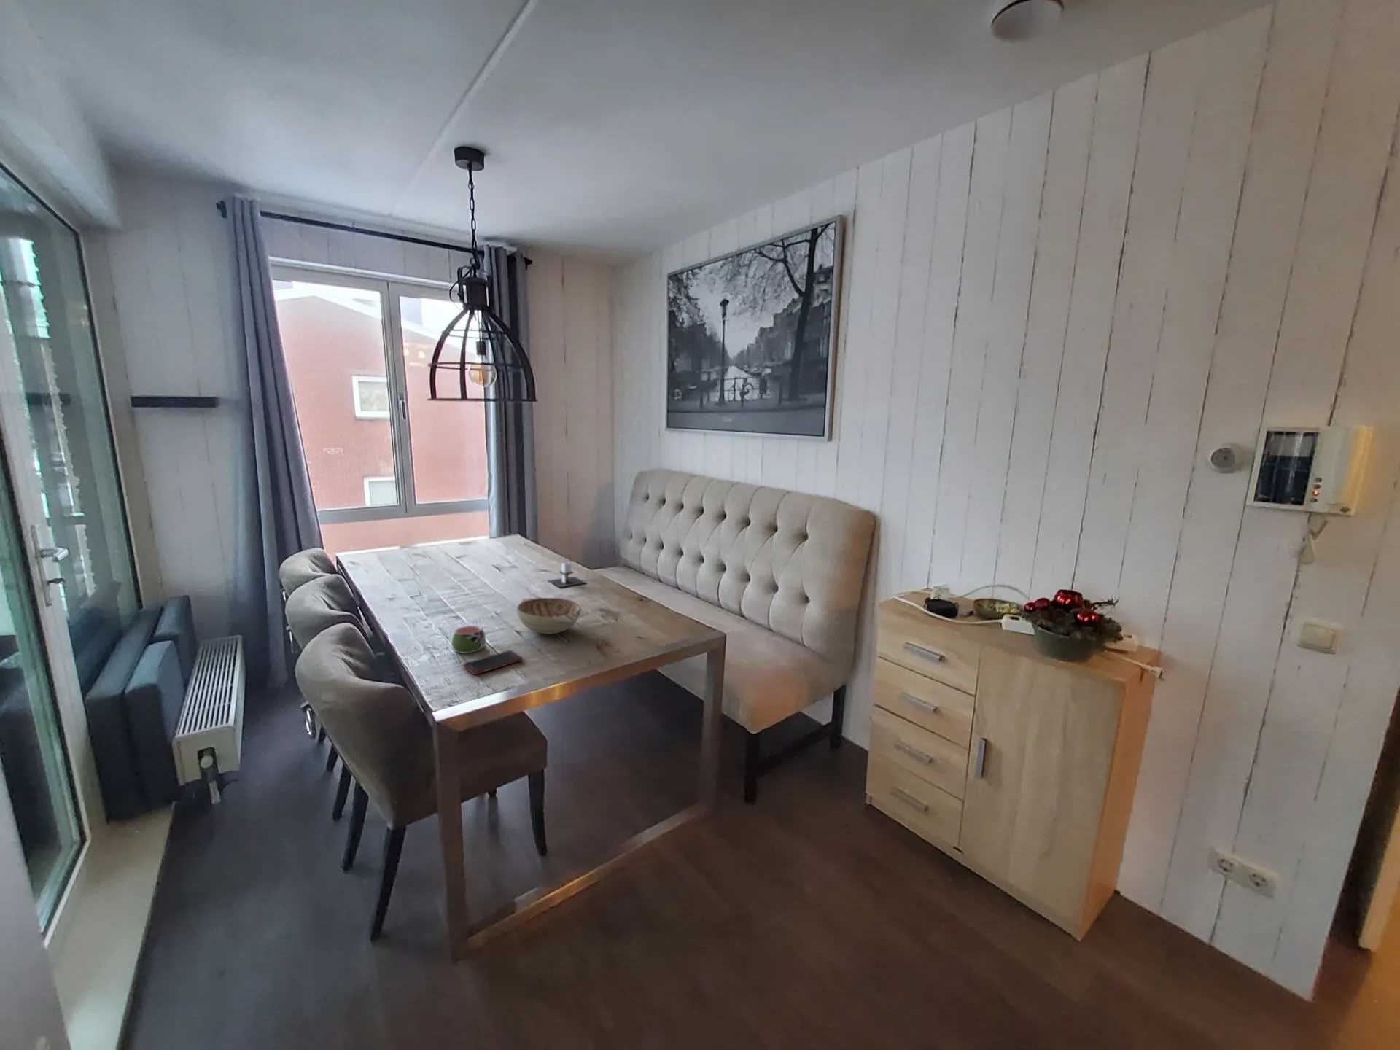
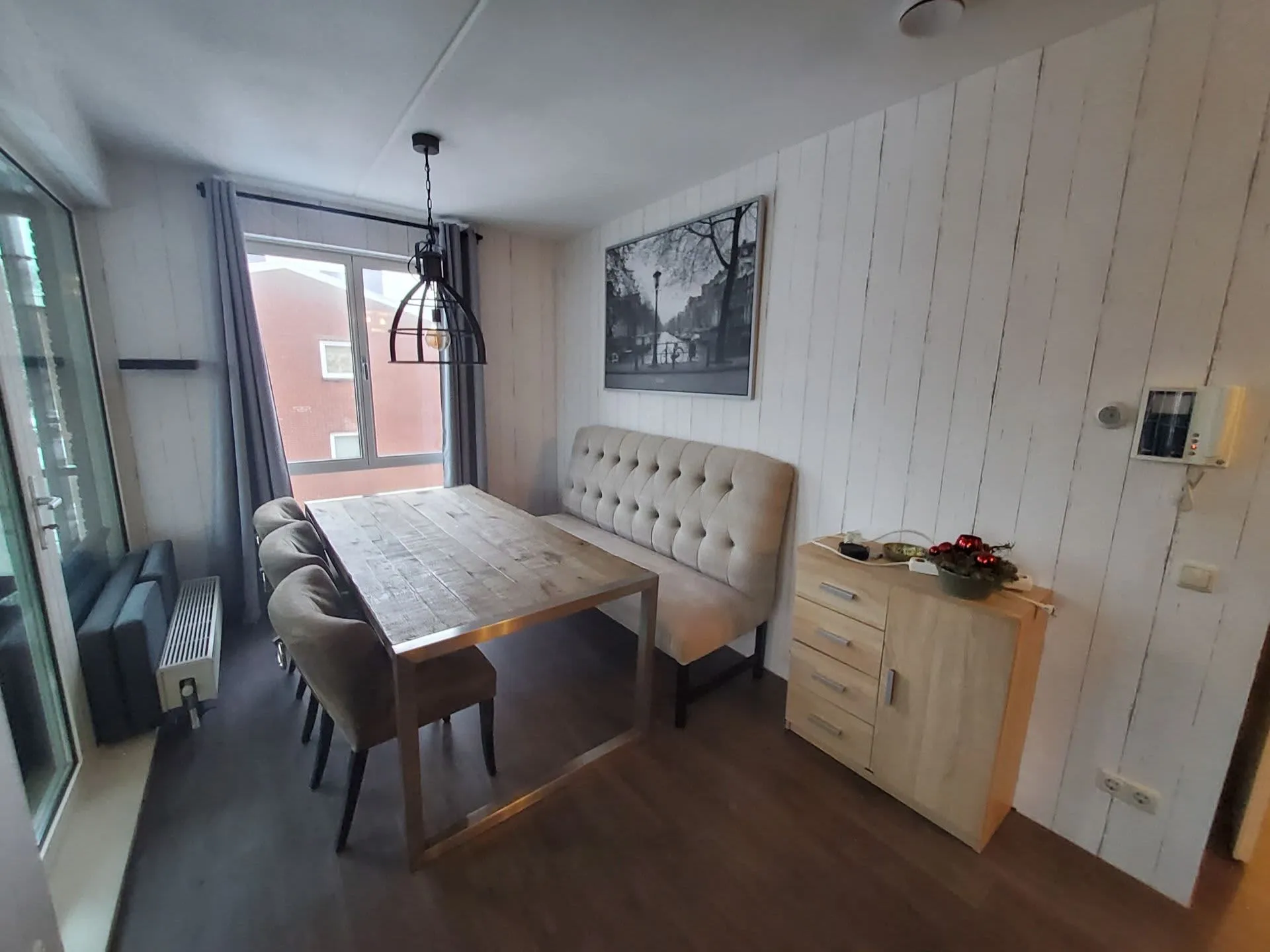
- architectural model [548,561,586,588]
- cell phone [462,650,523,675]
- mug [451,625,486,654]
- decorative bowl [516,597,583,635]
